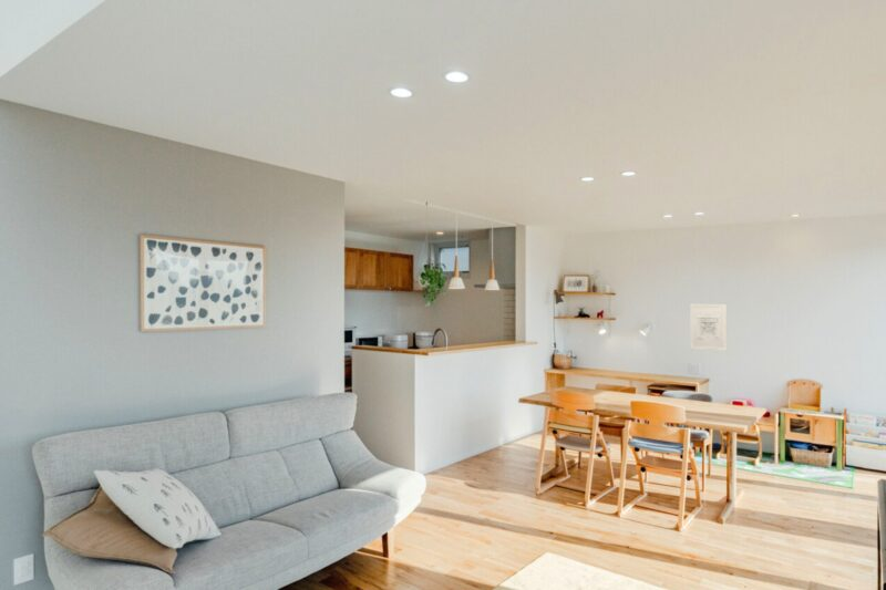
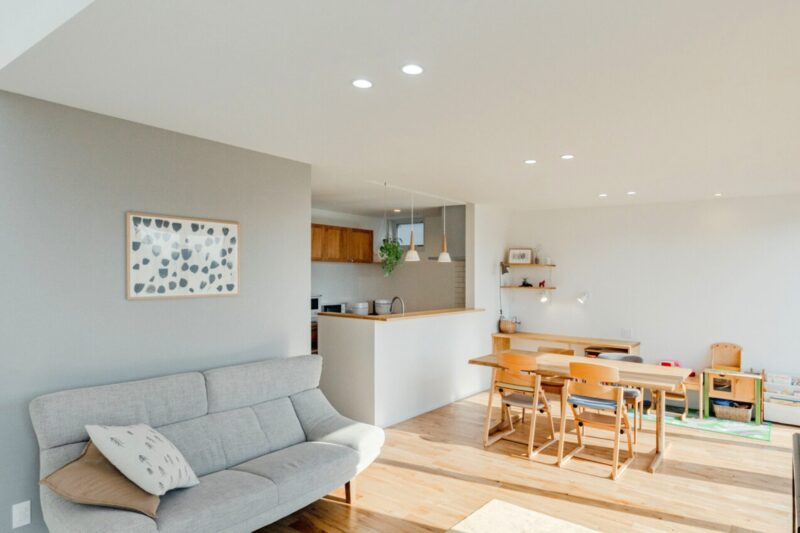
- wall art [690,303,728,352]
